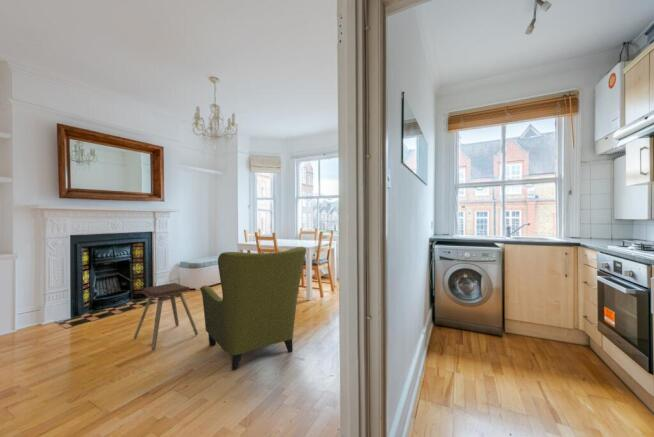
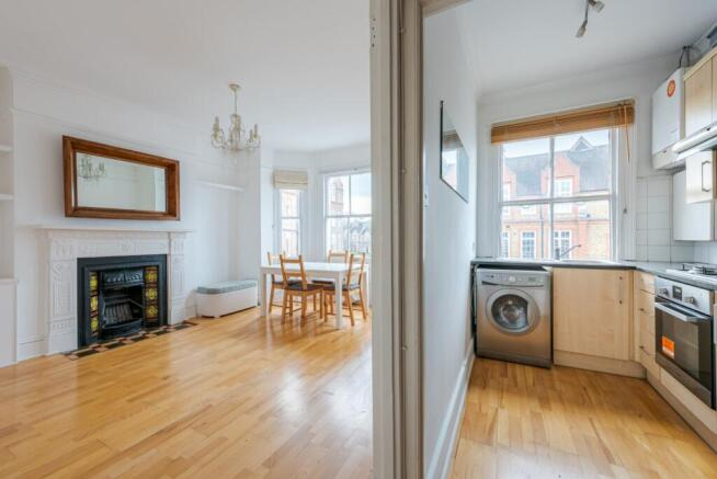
- armchair [200,246,307,371]
- music stool [133,282,199,351]
